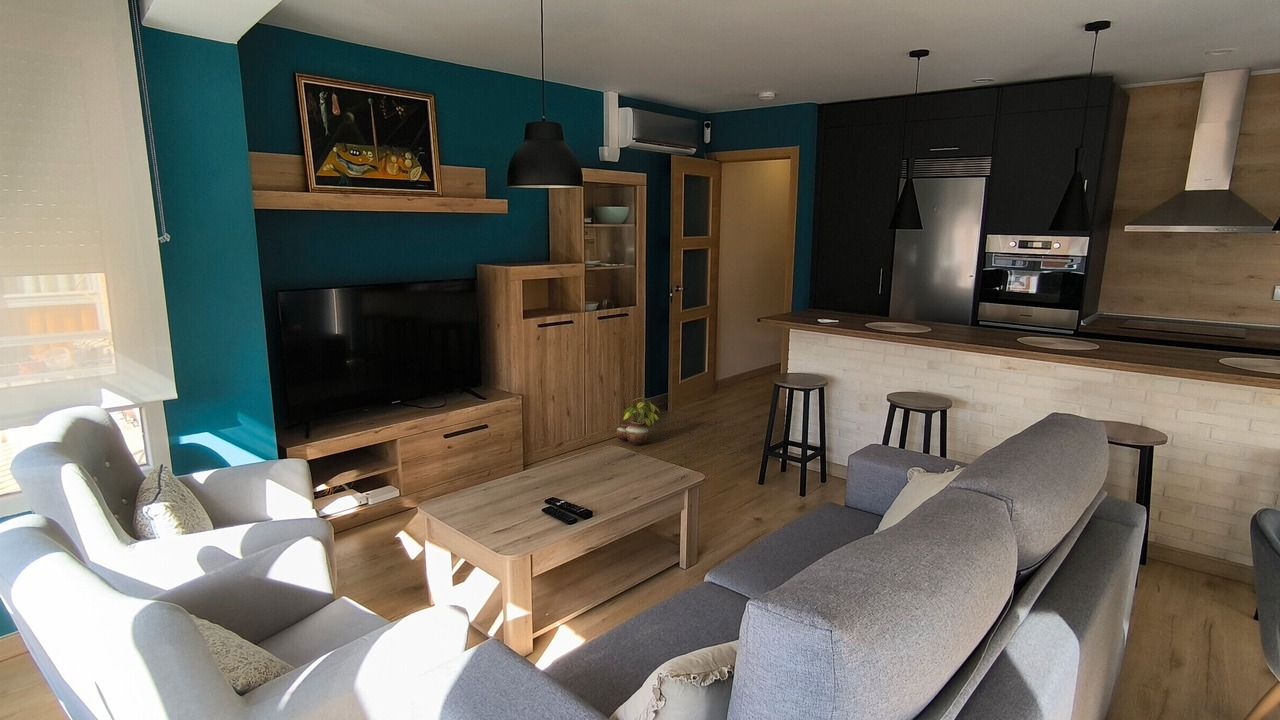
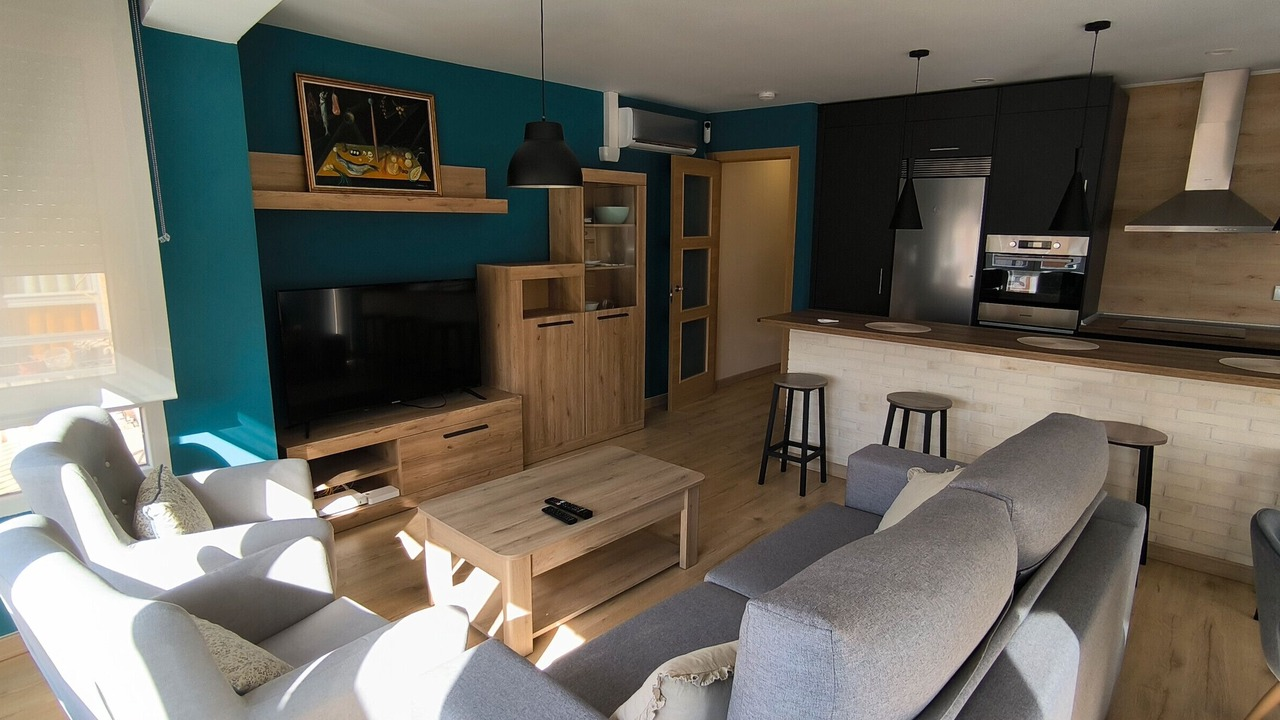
- potted plant [615,396,661,446]
